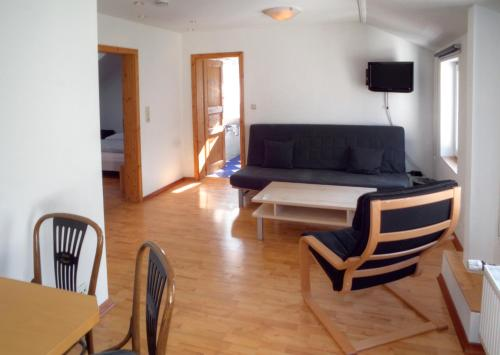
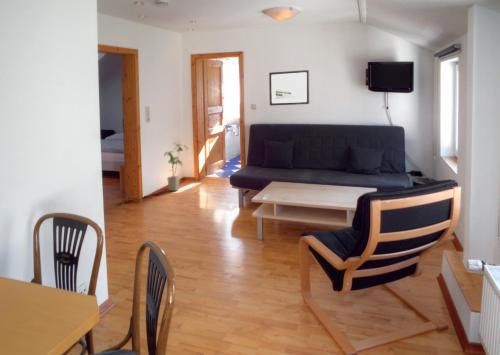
+ house plant [163,143,189,192]
+ wall art [268,69,310,107]
